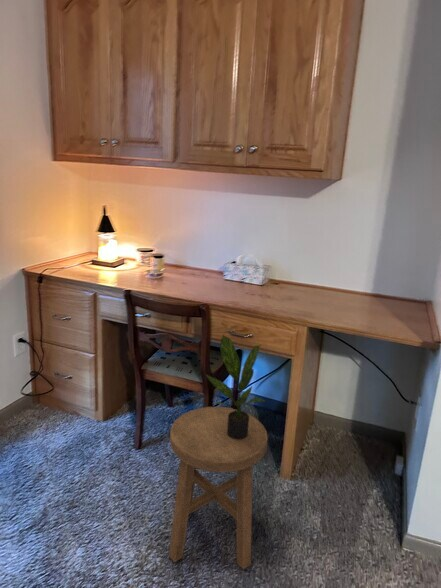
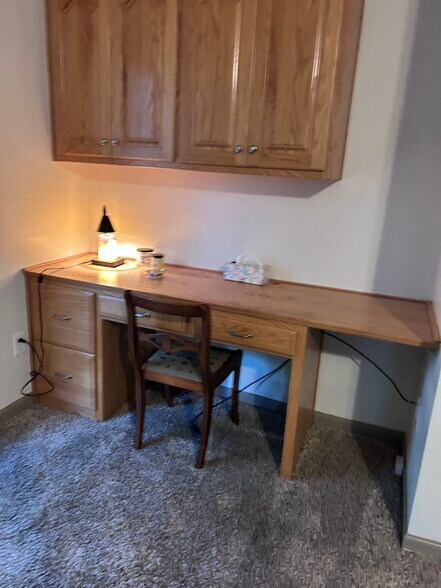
- potted plant [204,334,265,440]
- stool [168,406,269,571]
